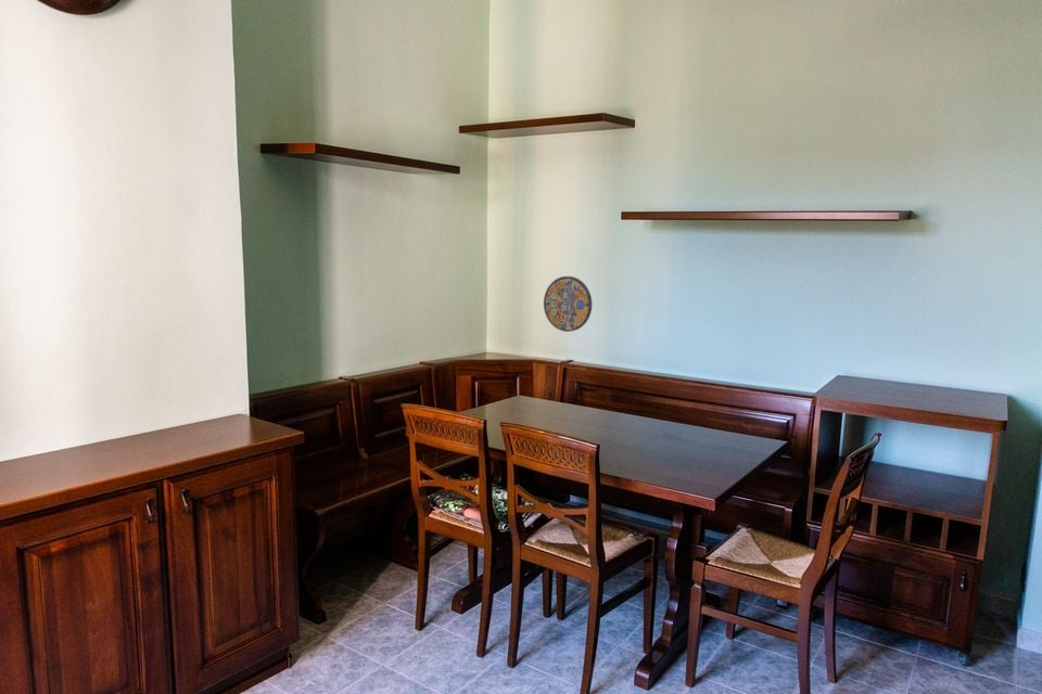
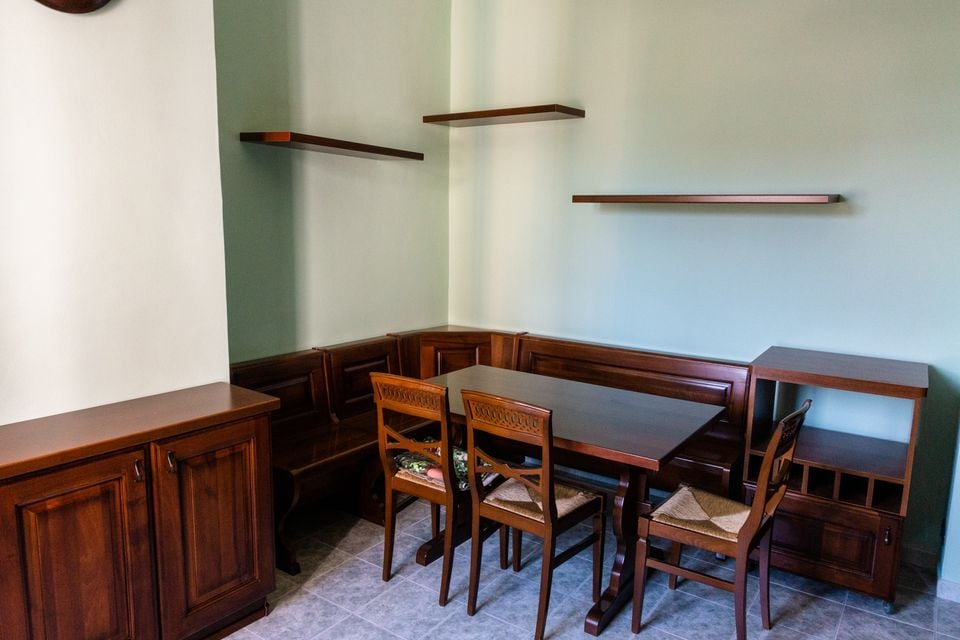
- manhole cover [543,275,593,333]
